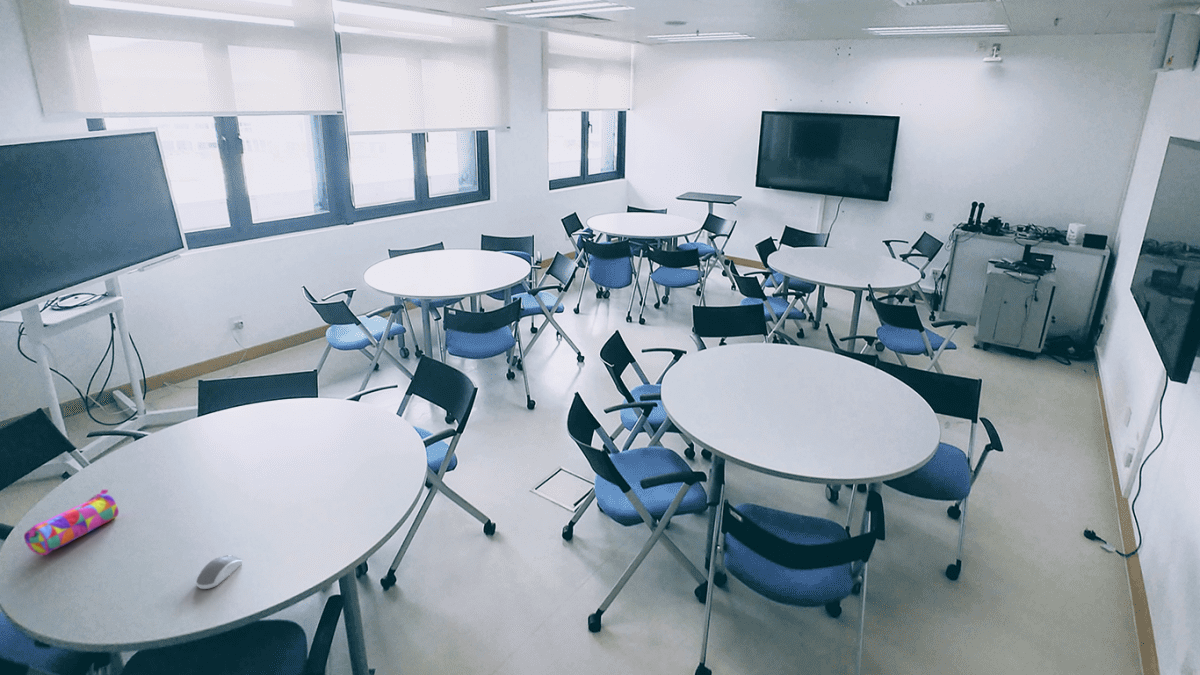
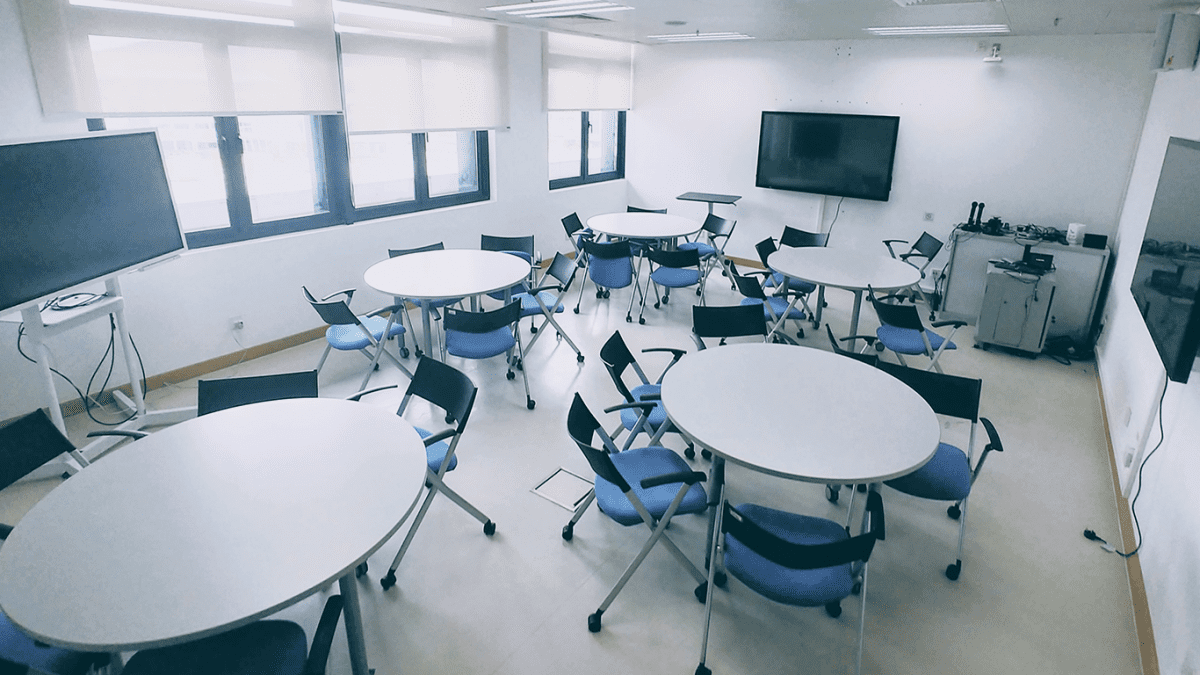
- pencil case [23,489,120,556]
- computer mouse [195,554,243,590]
